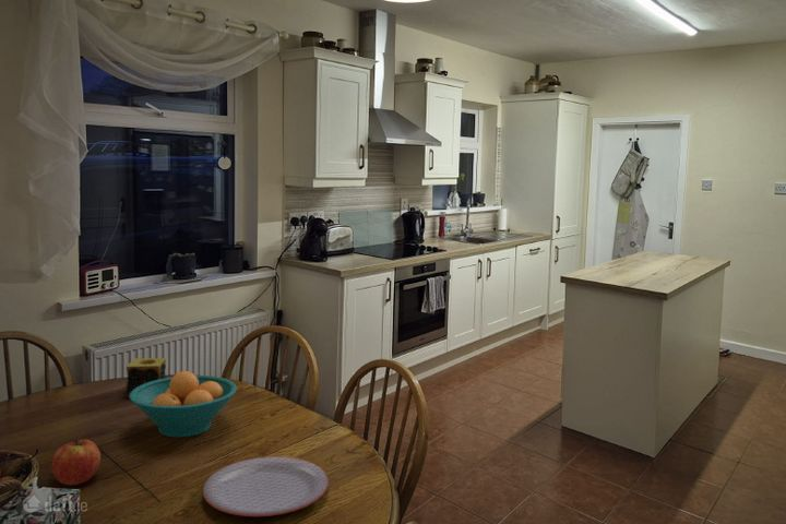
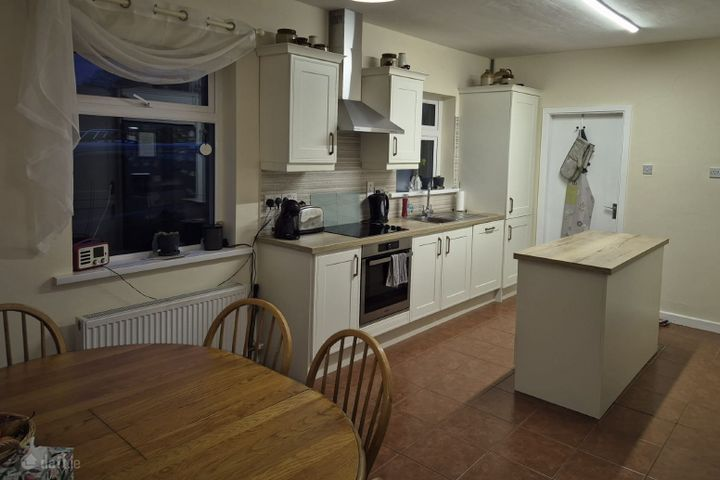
- candle [126,357,167,398]
- apple [51,439,102,486]
- plate [202,455,330,517]
- fruit bowl [129,370,238,439]
